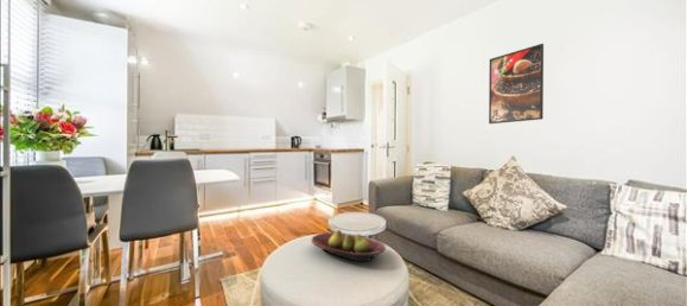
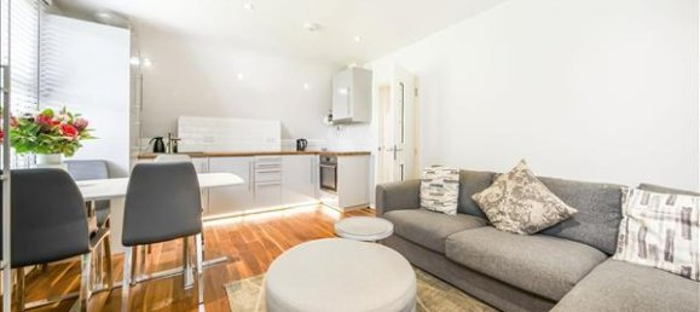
- fruit bowl [310,229,387,262]
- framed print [488,43,545,125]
